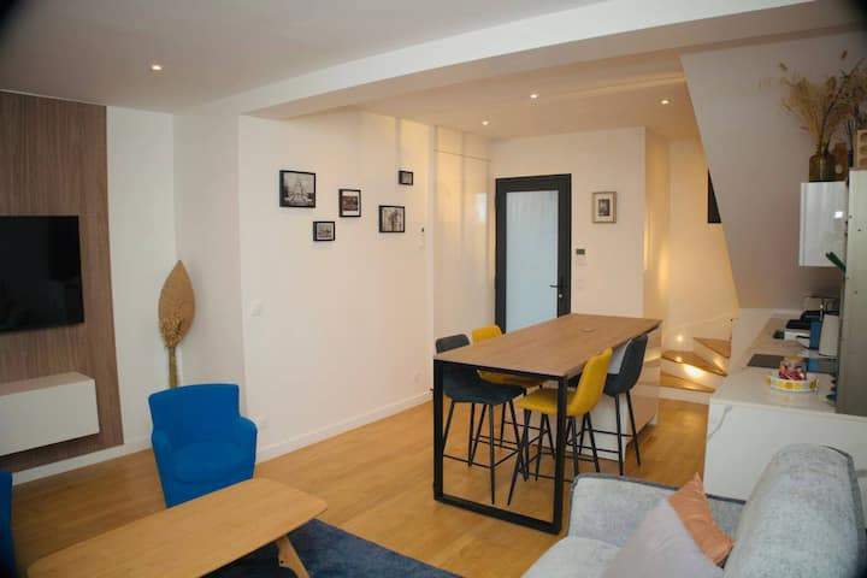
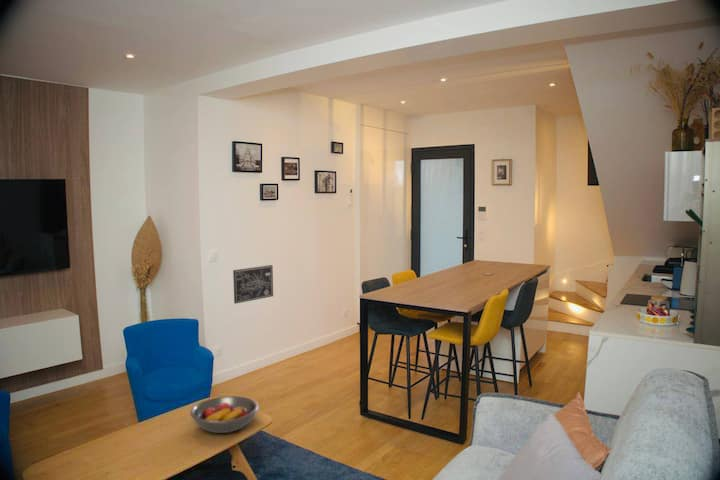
+ fruit bowl [189,395,260,434]
+ wall art [232,264,274,305]
